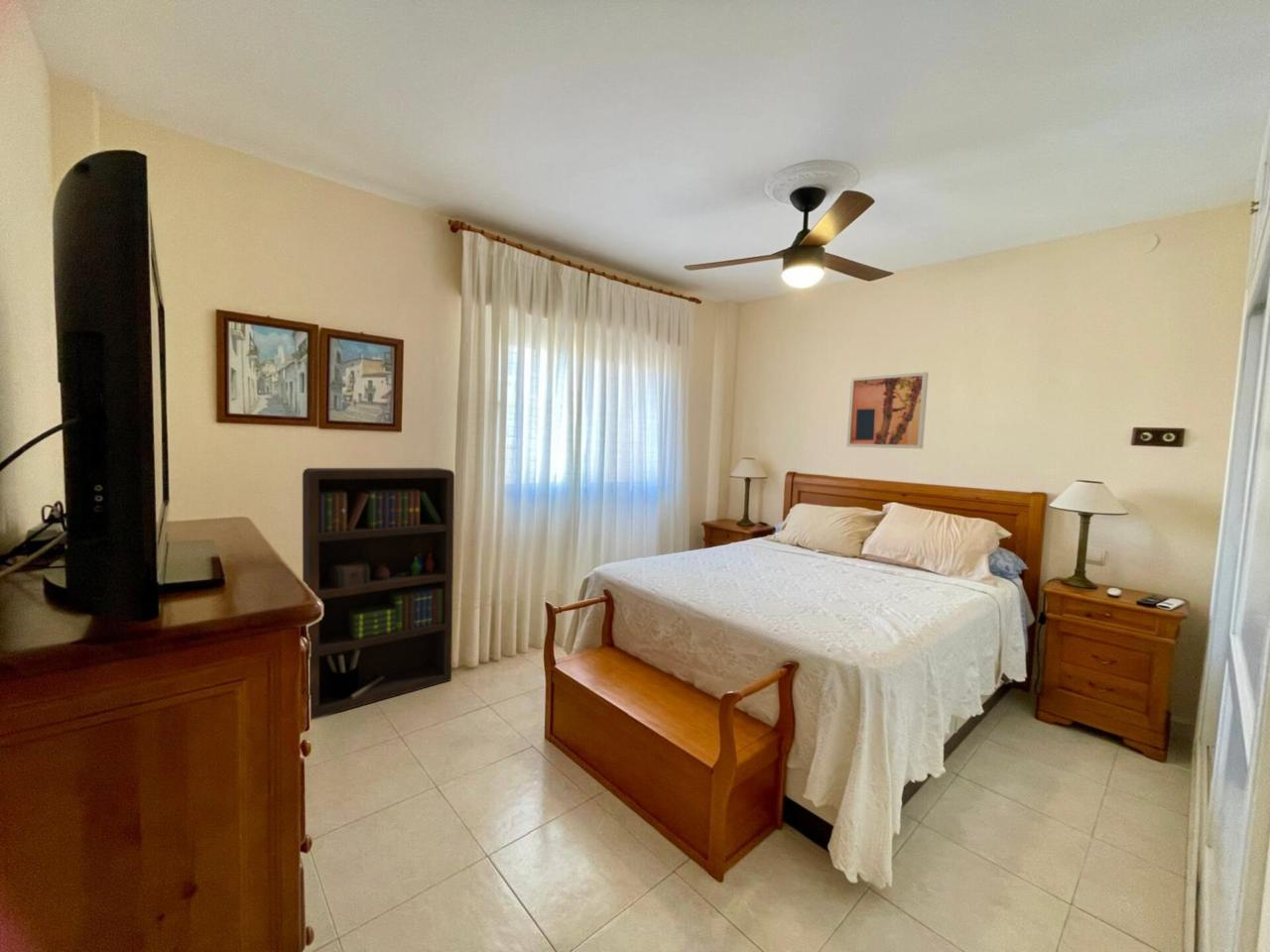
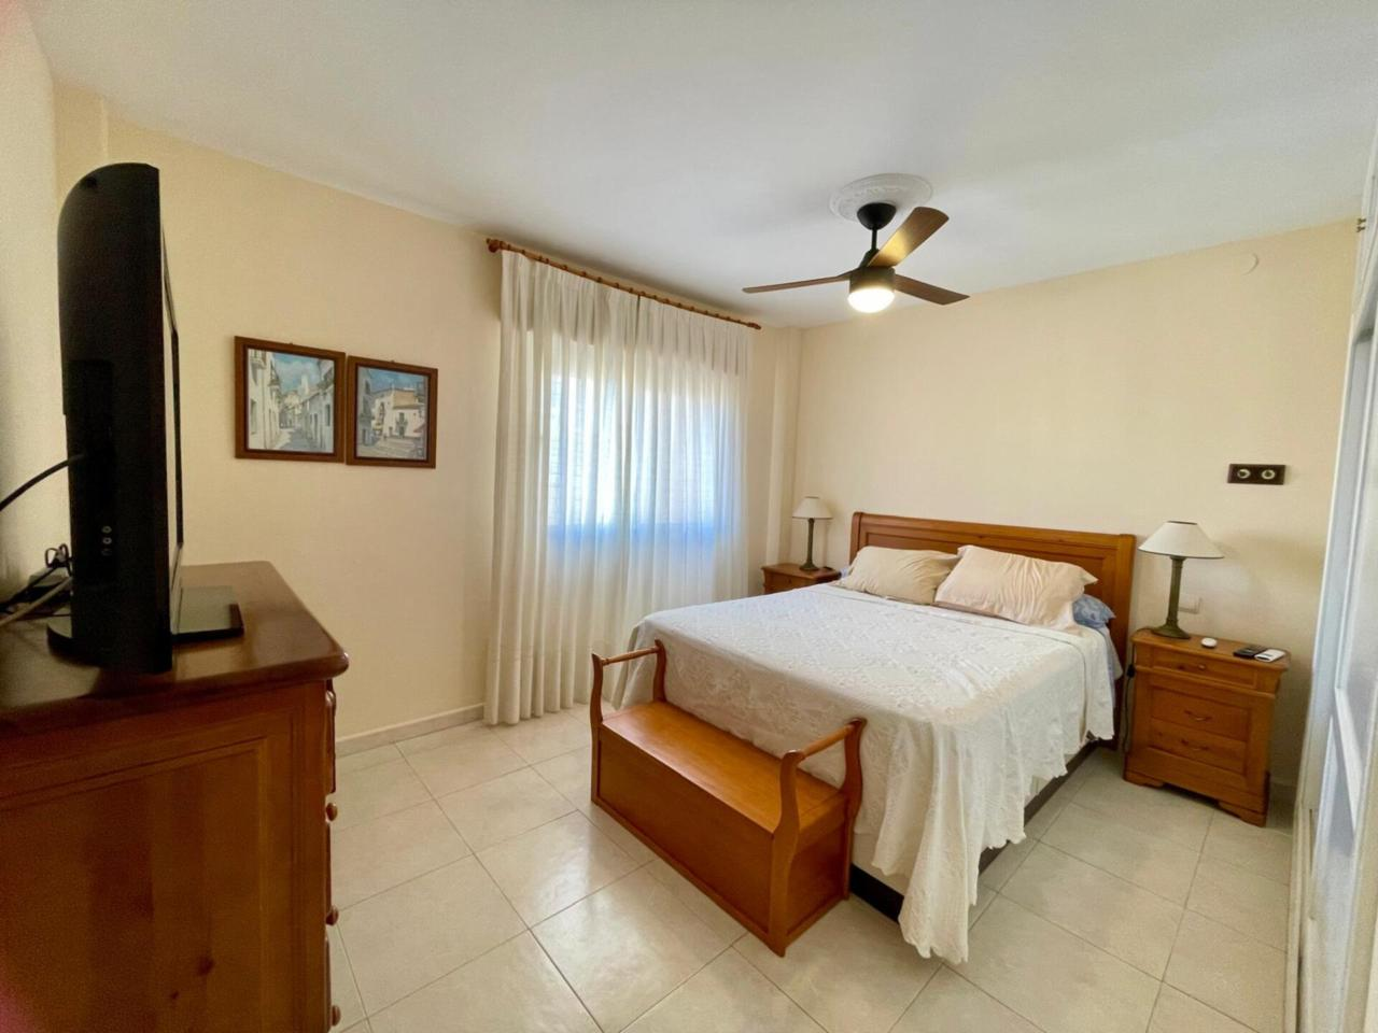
- bookcase [302,467,455,721]
- wall art [845,371,930,450]
